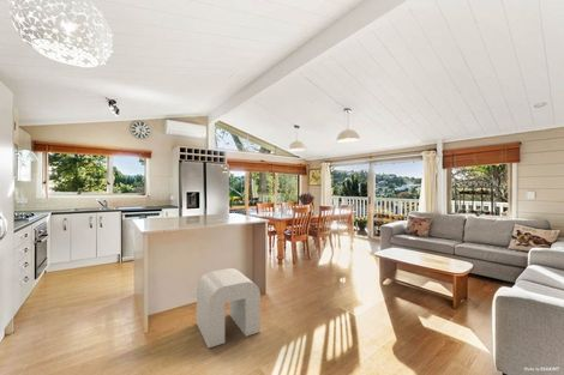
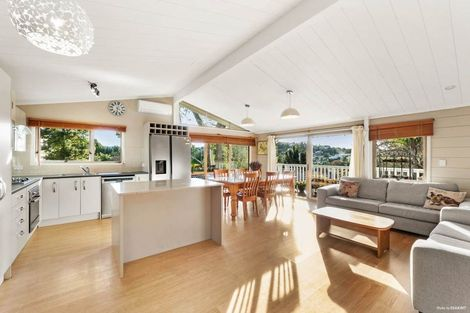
- stool [196,267,262,350]
